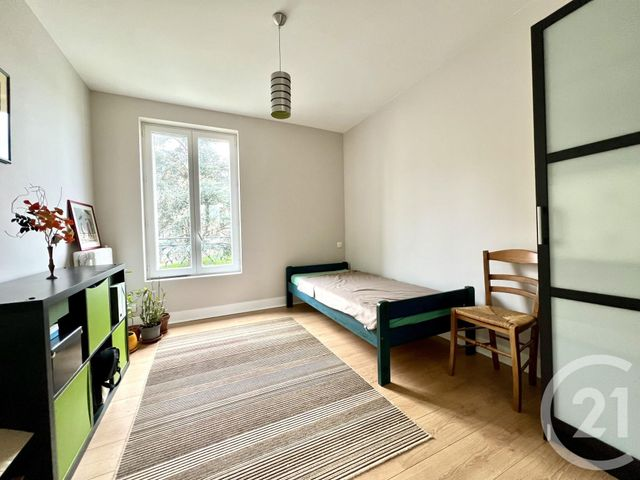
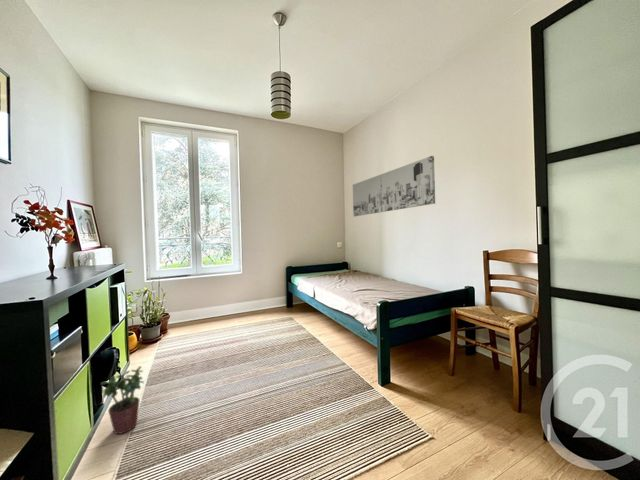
+ wall art [352,155,436,217]
+ potted plant [99,365,145,435]
